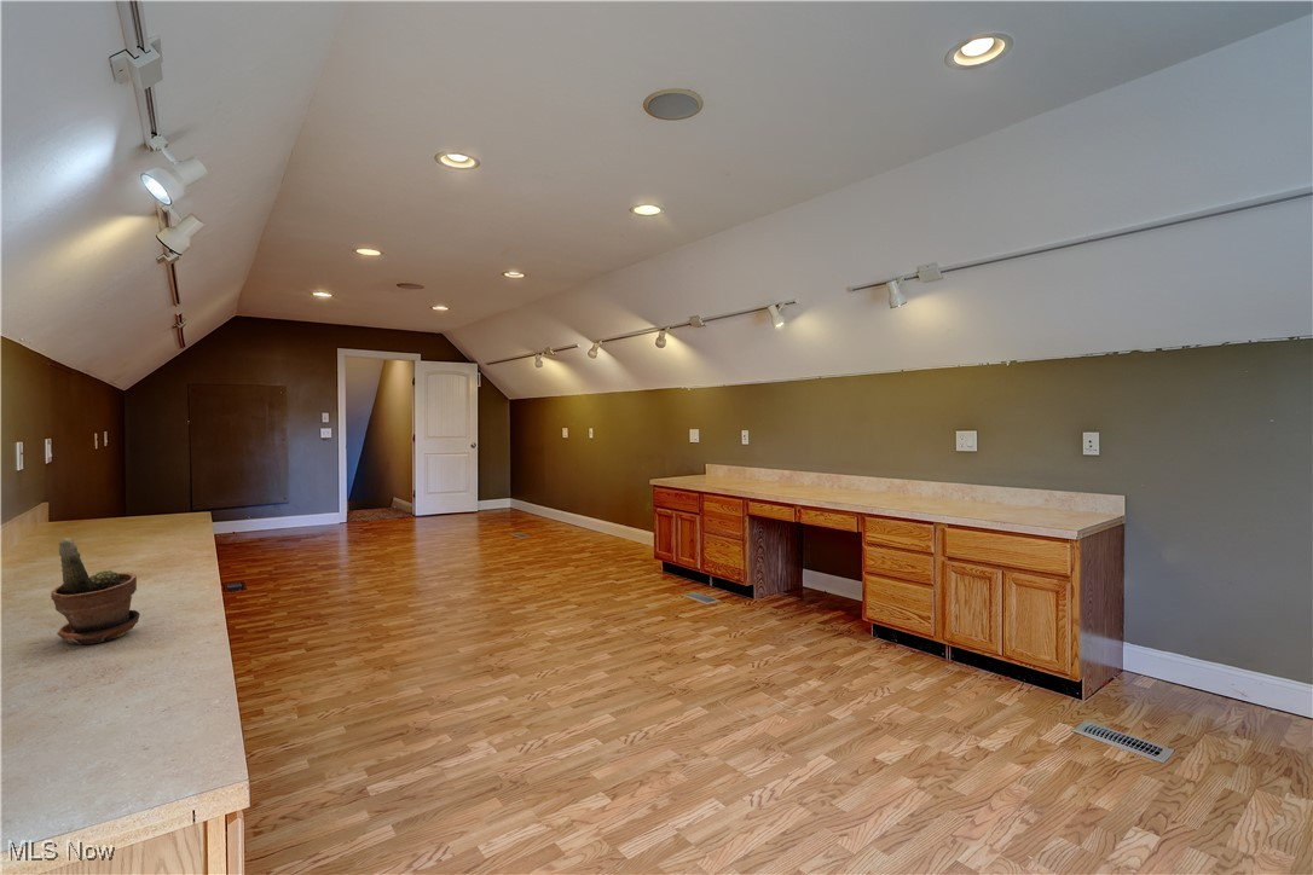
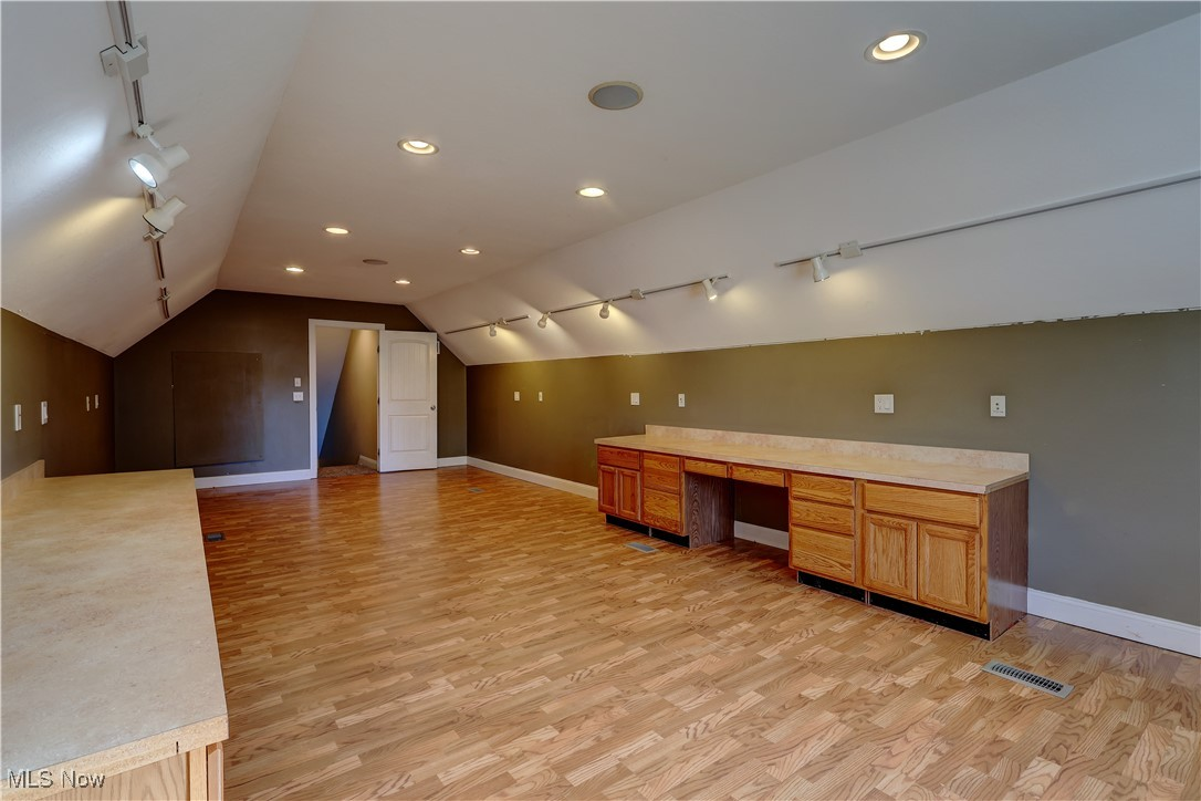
- potted plant [50,537,141,645]
